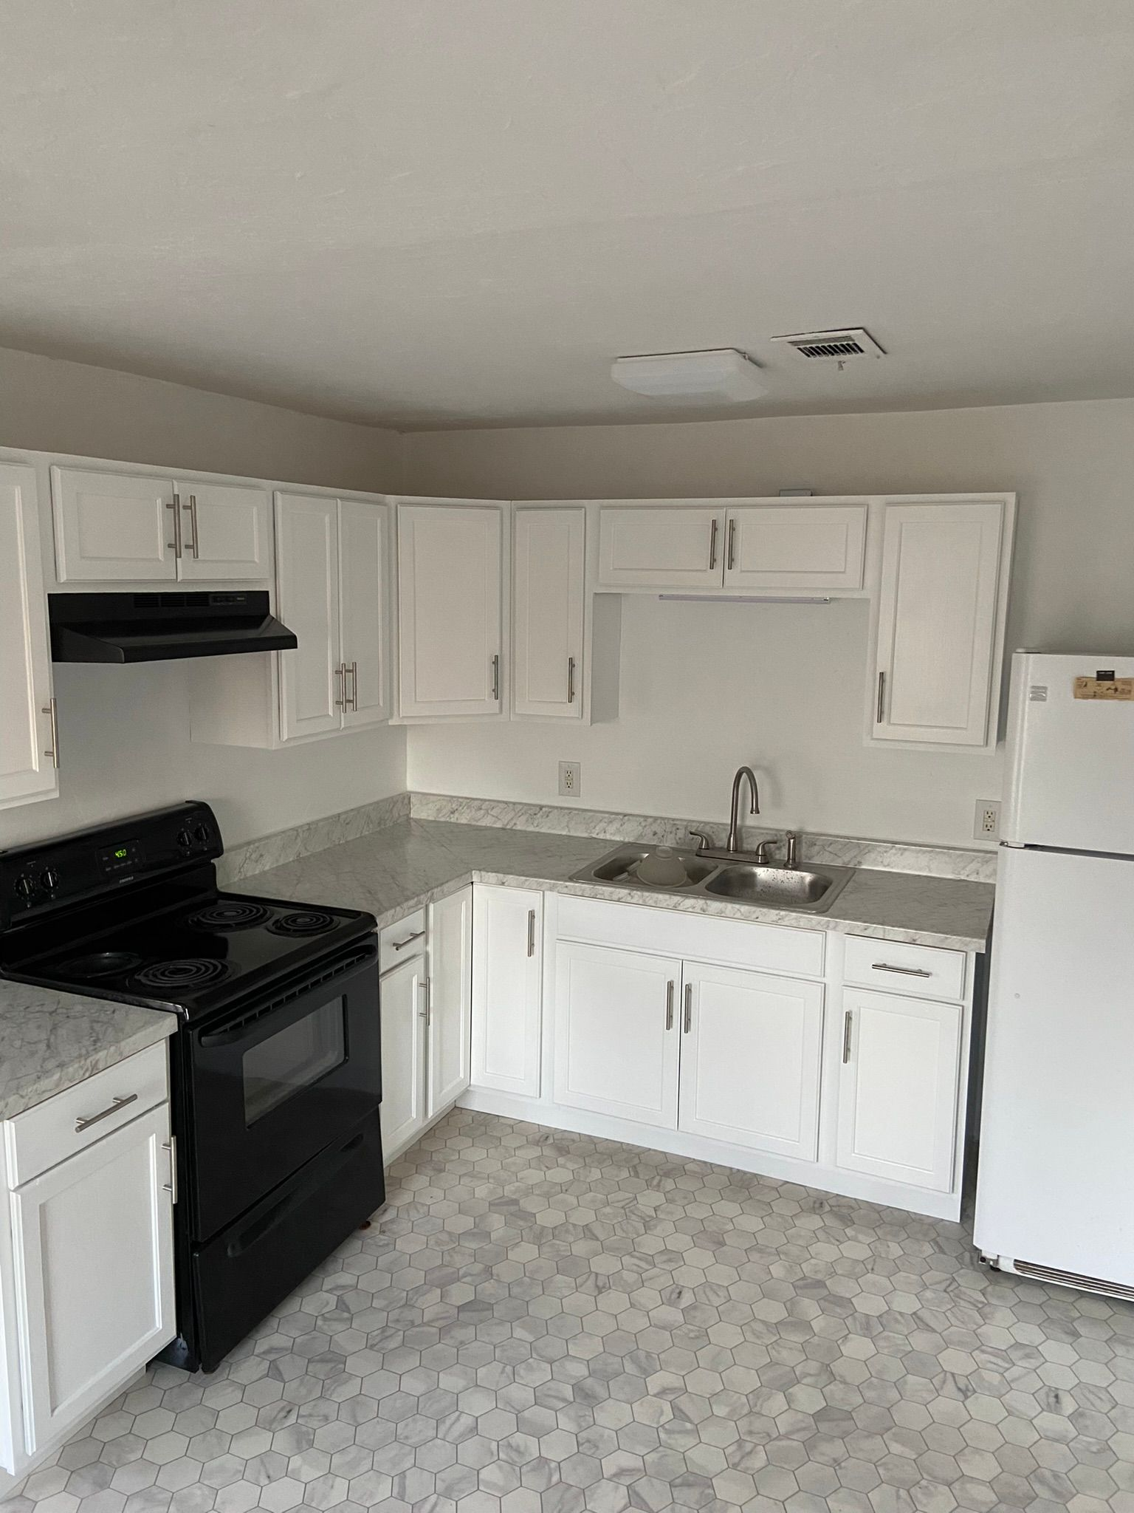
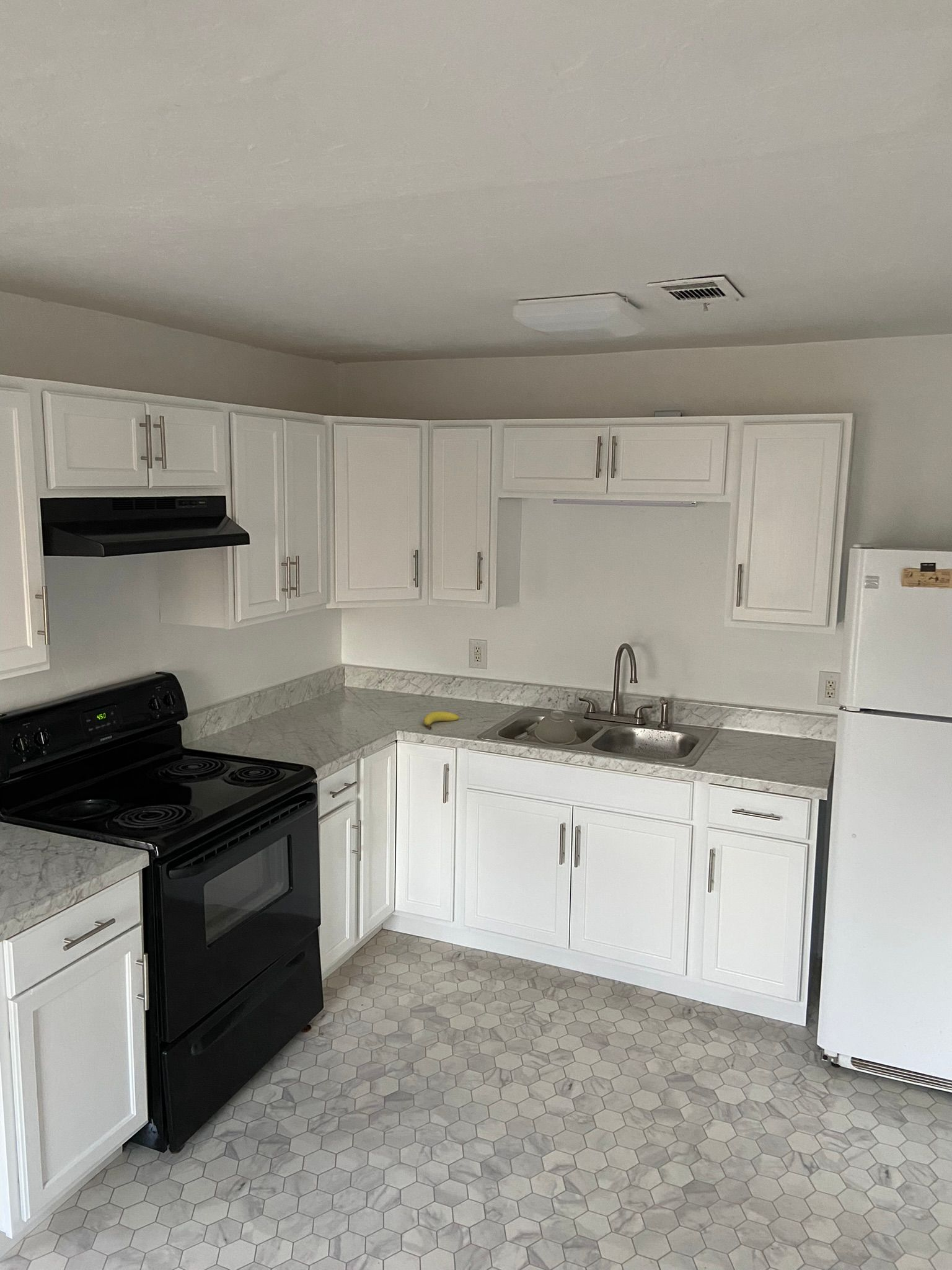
+ fruit [423,711,460,730]
